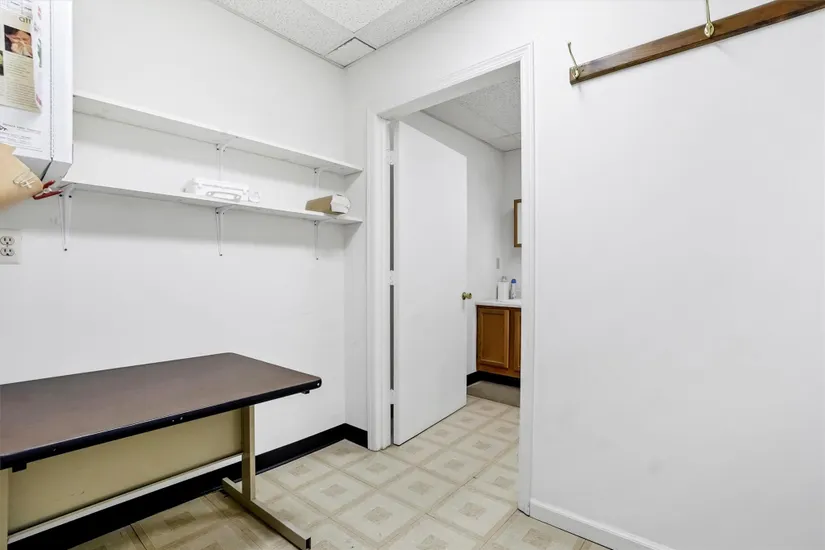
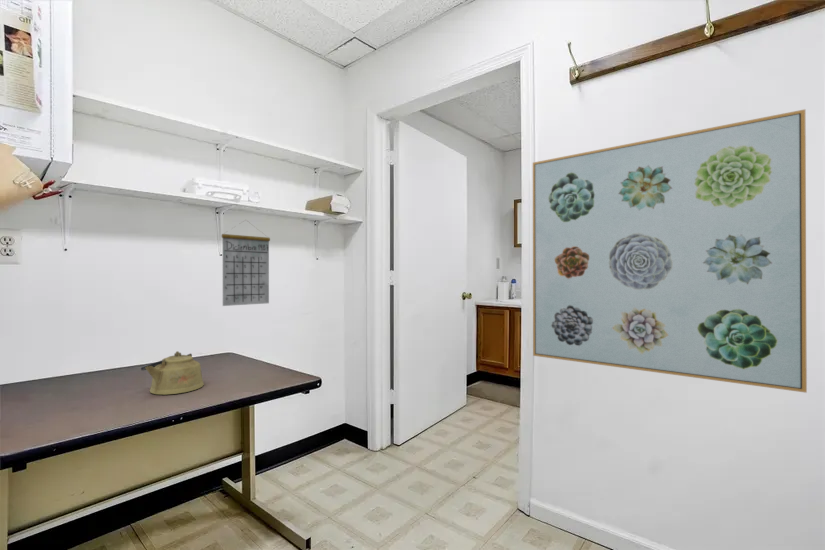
+ kettle [140,350,205,396]
+ calendar [221,219,271,307]
+ wall art [532,108,808,394]
